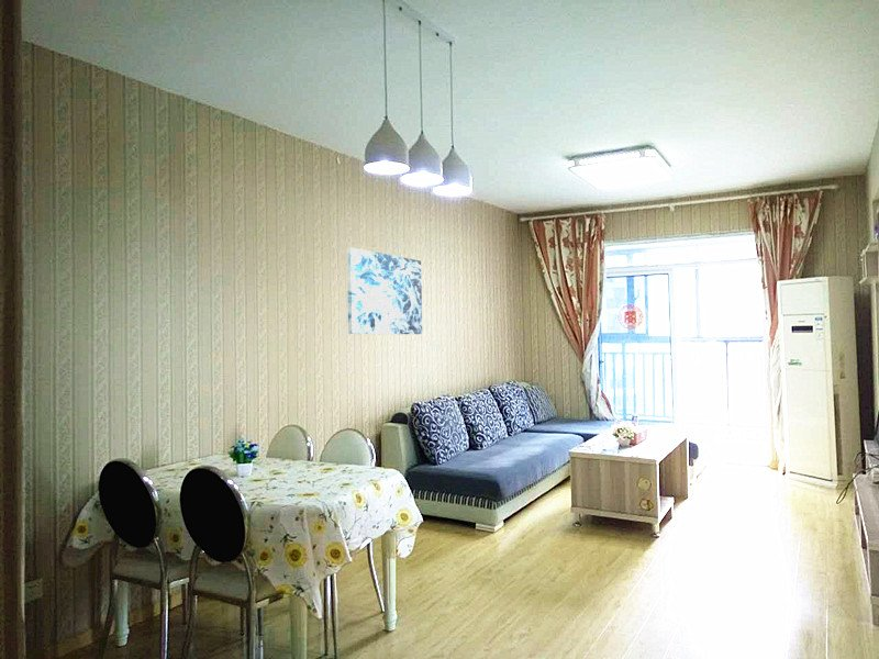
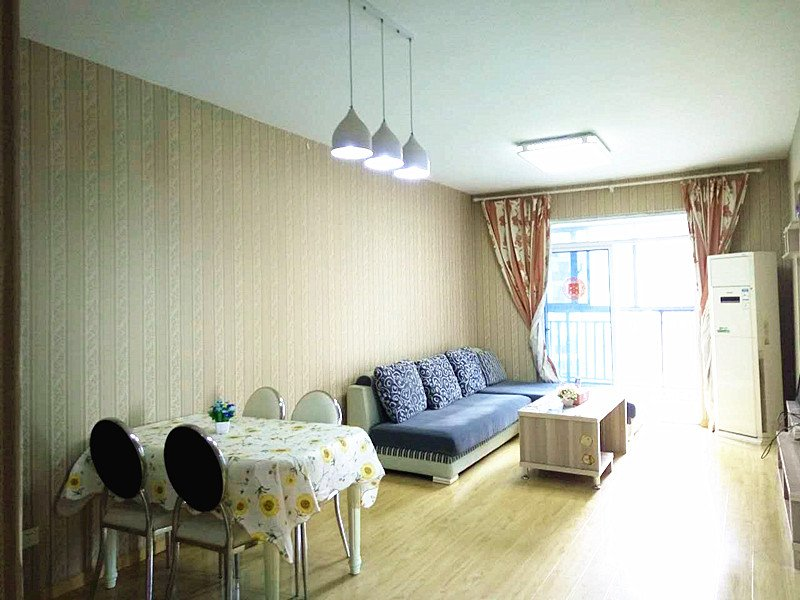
- wall art [346,247,423,335]
